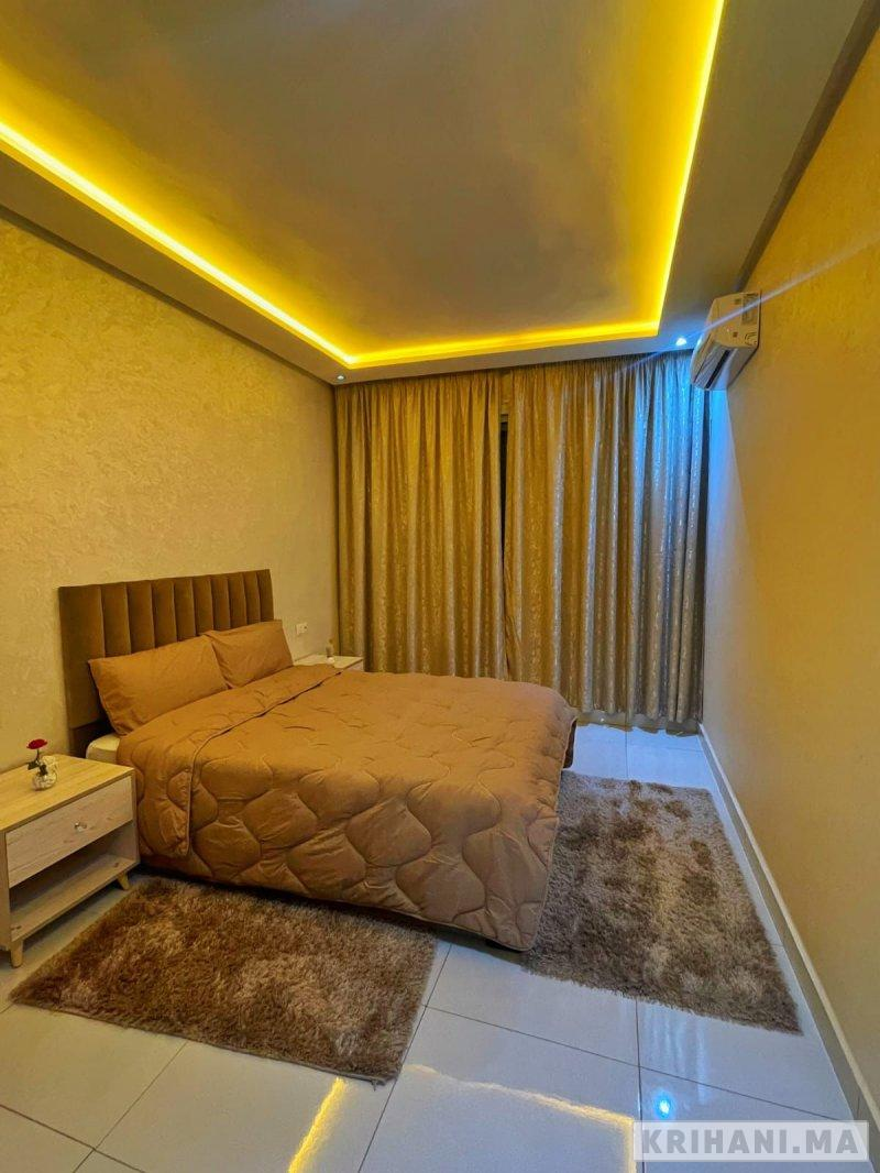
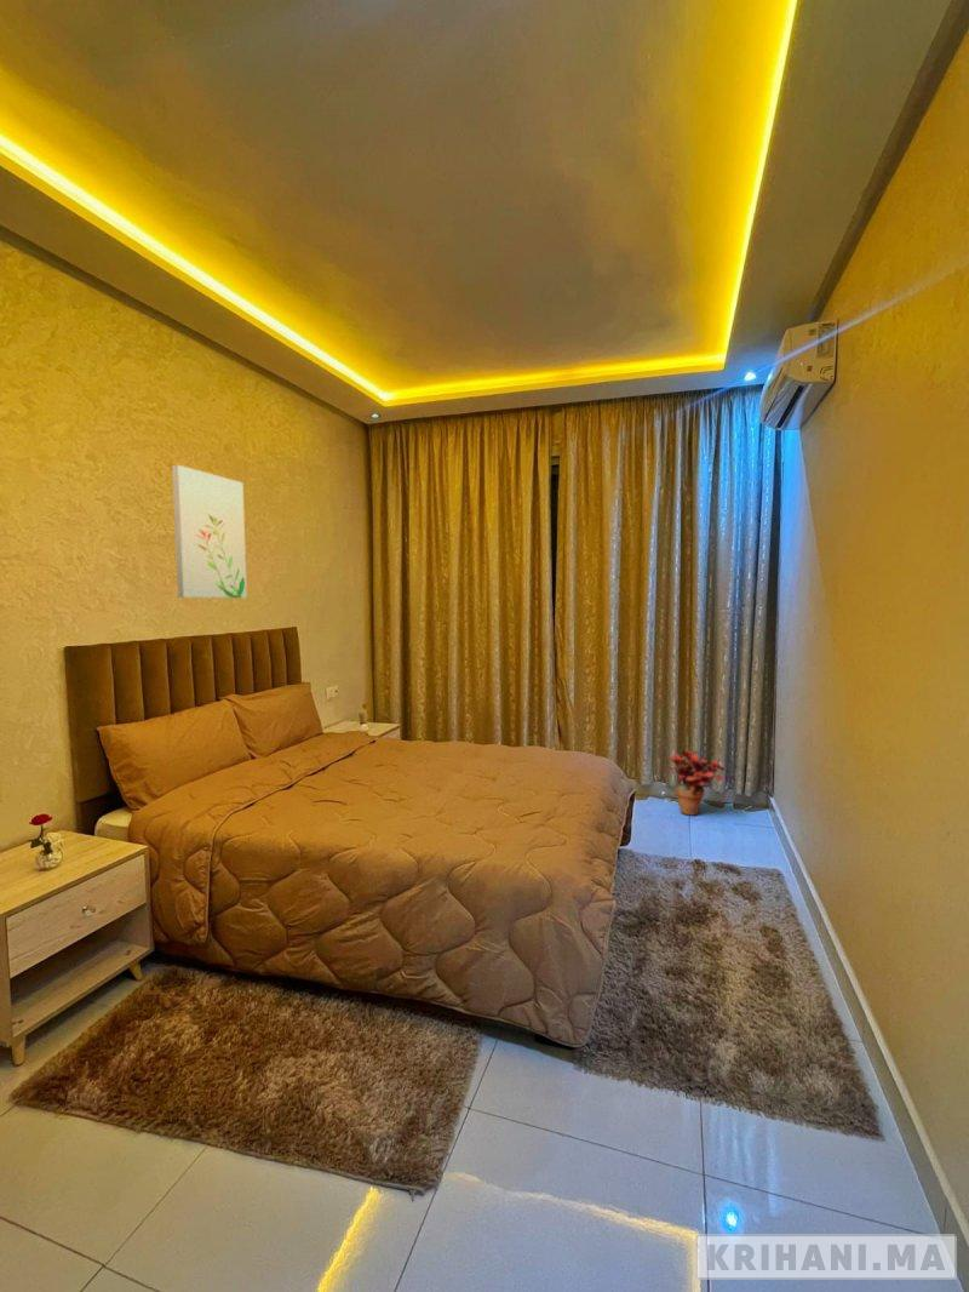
+ wall art [171,464,248,599]
+ potted plant [664,749,727,817]
